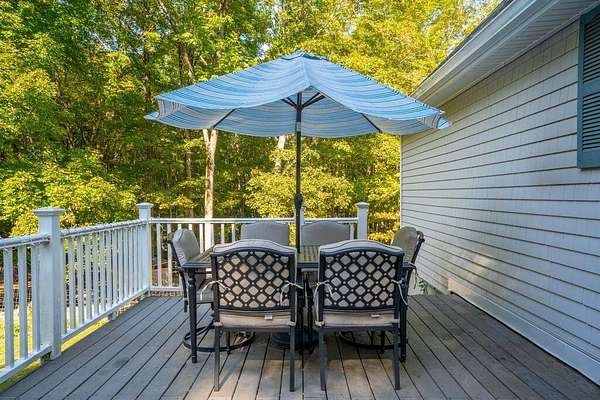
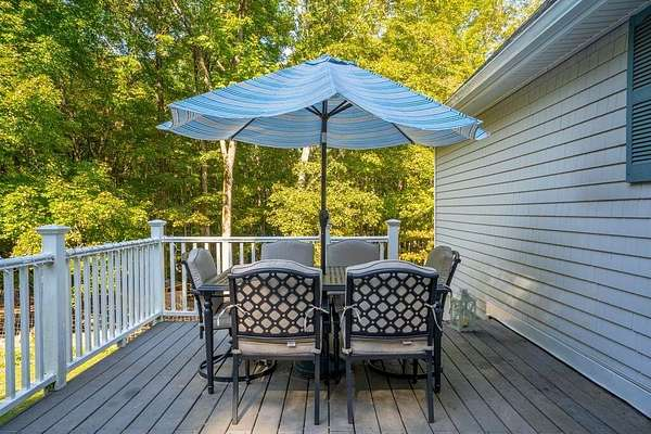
+ lantern [447,288,480,333]
